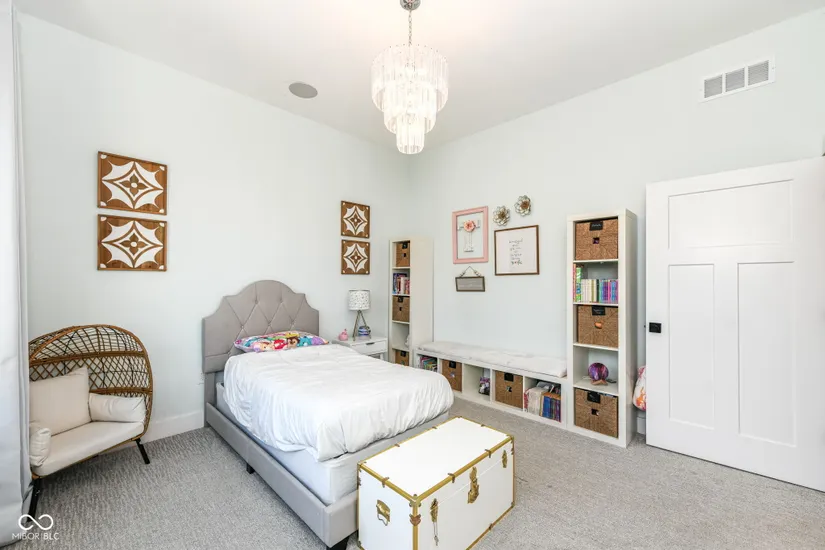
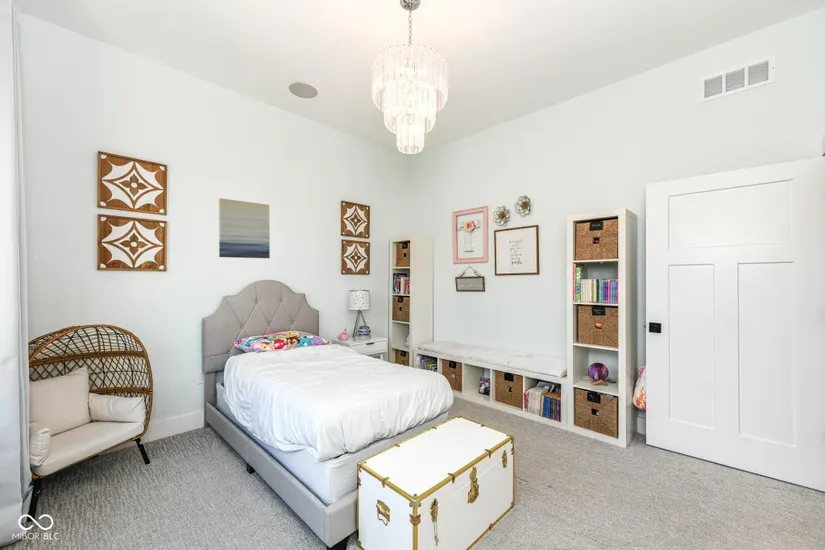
+ wall art [218,197,271,259]
